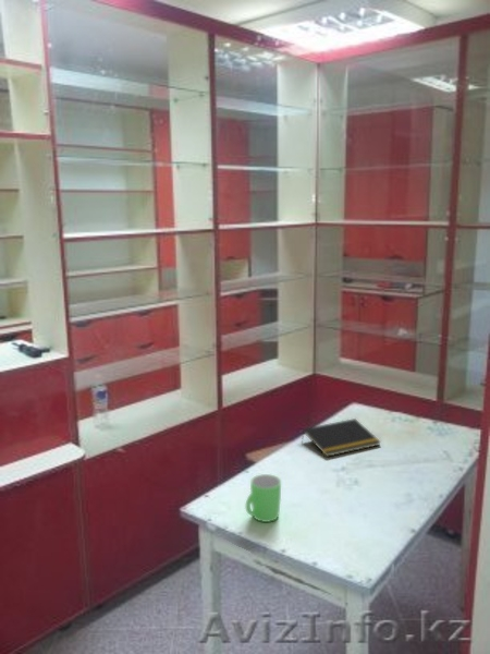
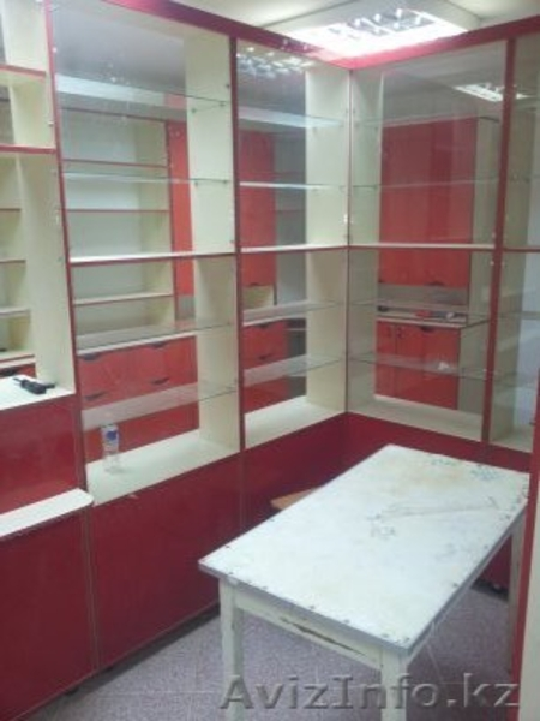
- mug [245,473,282,523]
- notepad [301,417,382,458]
